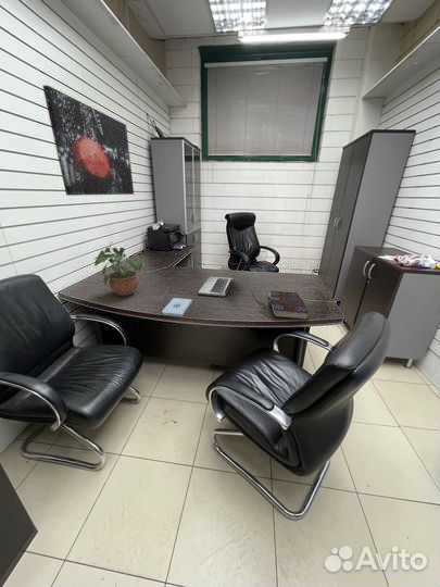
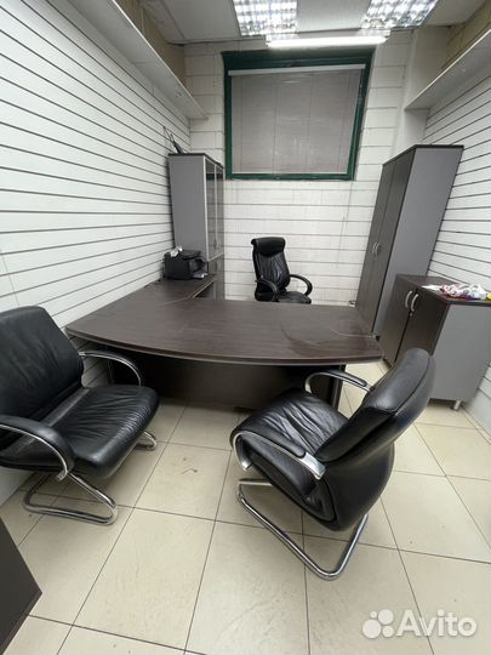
- wall art [41,84,135,197]
- potted plant [93,241,143,297]
- book [267,290,310,321]
- laptop [197,258,243,297]
- notepad [161,297,193,317]
